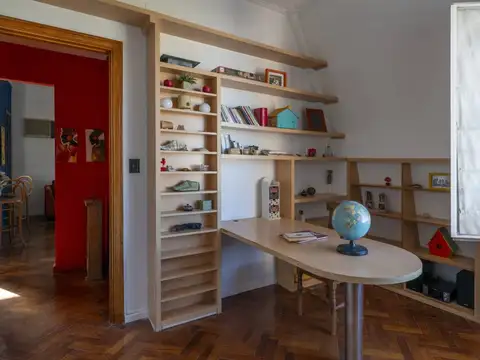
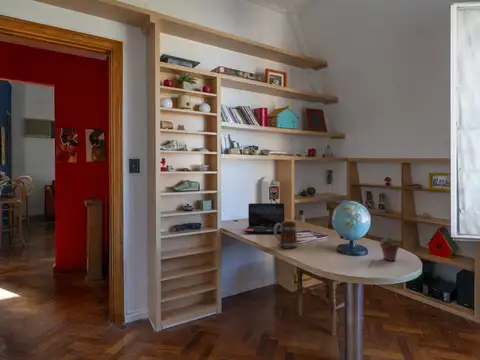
+ potted succulent [379,235,400,262]
+ laptop [243,202,285,234]
+ mug [273,220,299,250]
